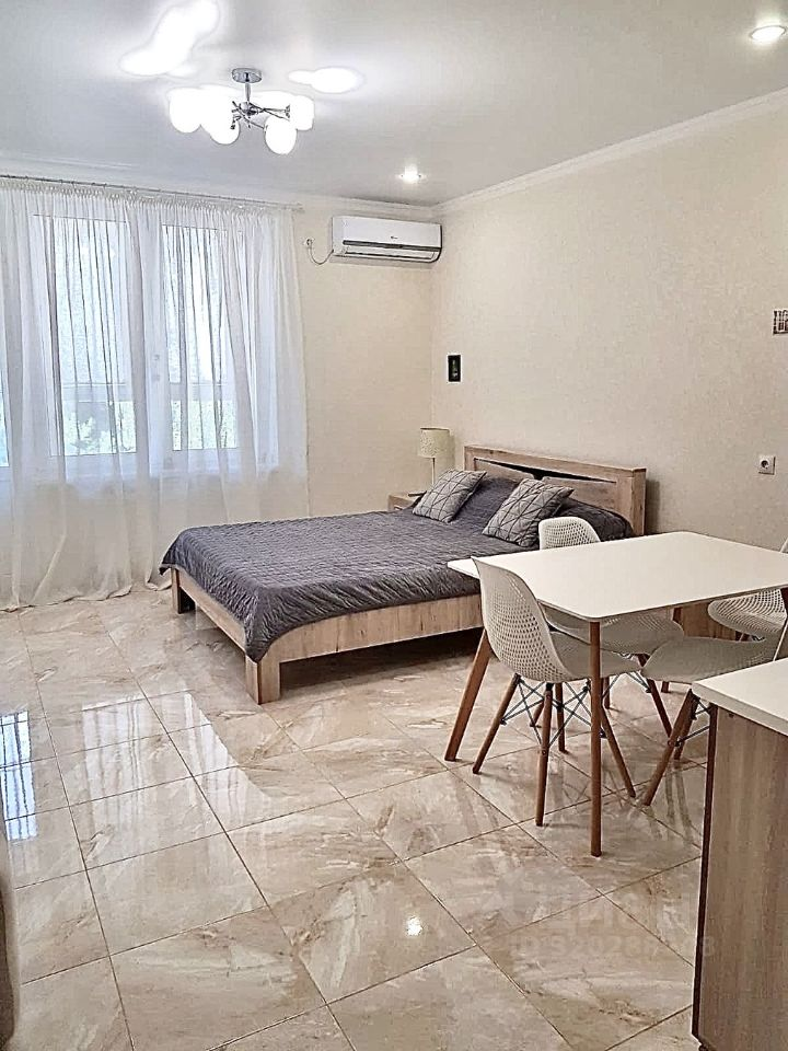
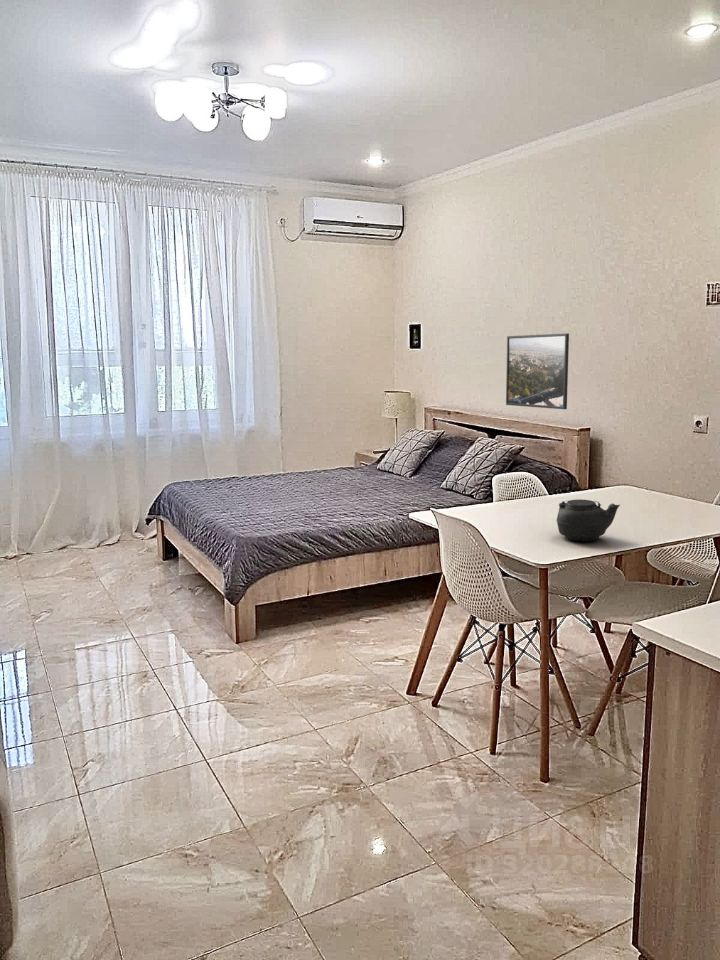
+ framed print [505,332,570,410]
+ teapot [555,498,621,542]
